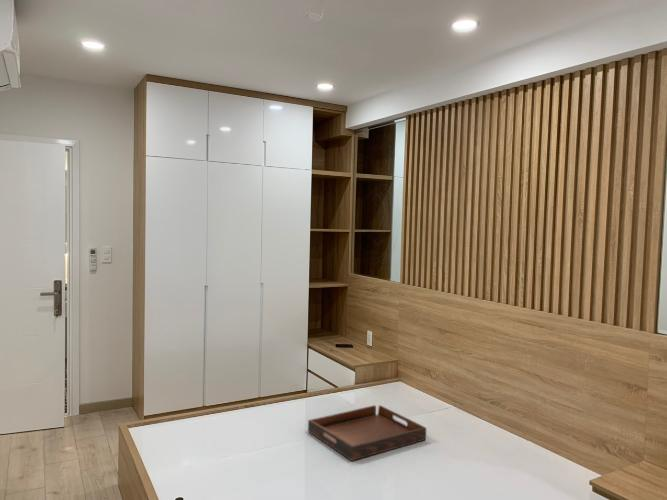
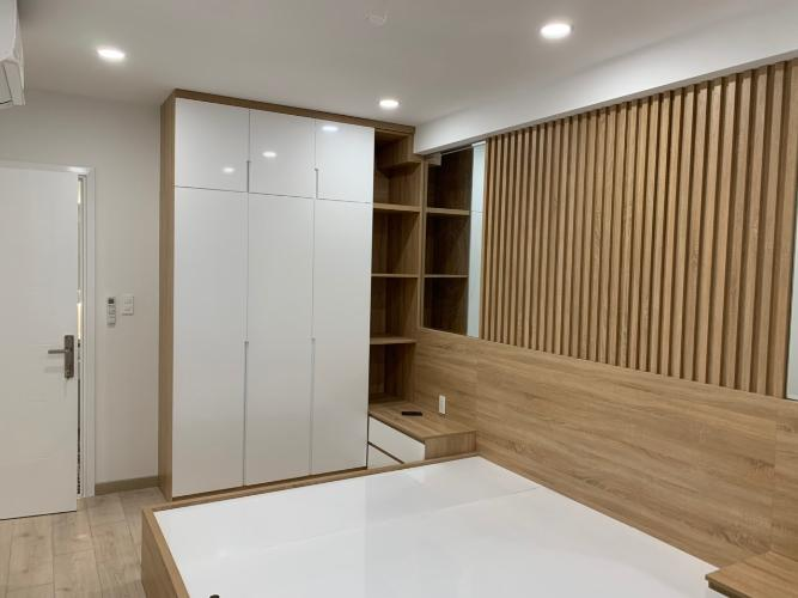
- serving tray [307,404,427,462]
